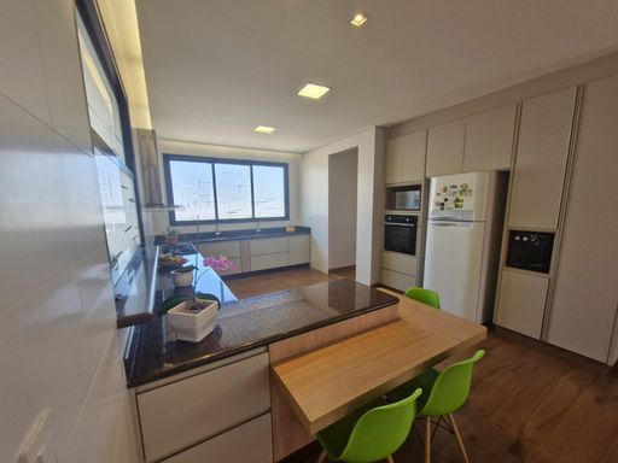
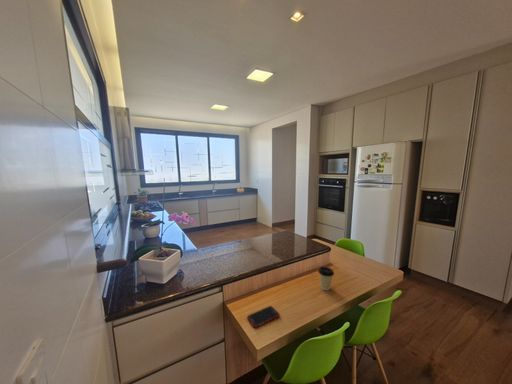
+ cell phone [246,305,281,329]
+ coffee cup [317,266,335,291]
